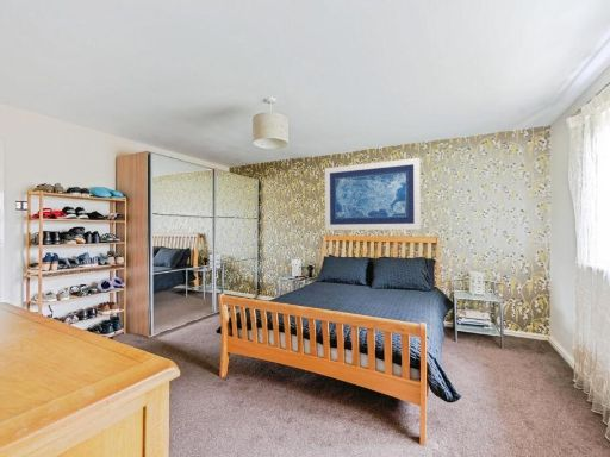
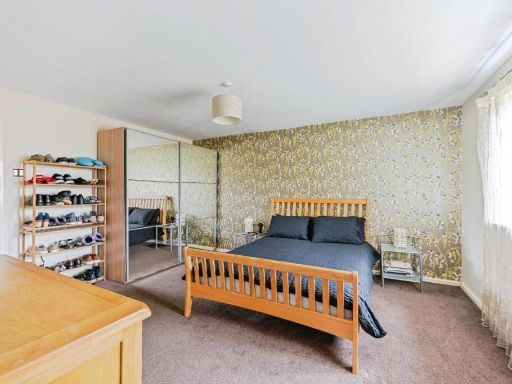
- wall art [324,157,422,231]
